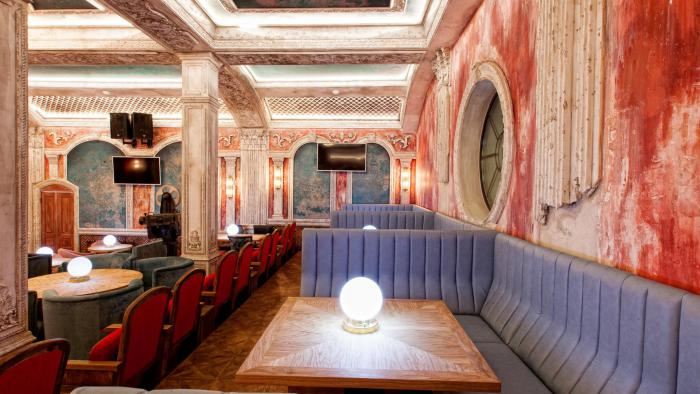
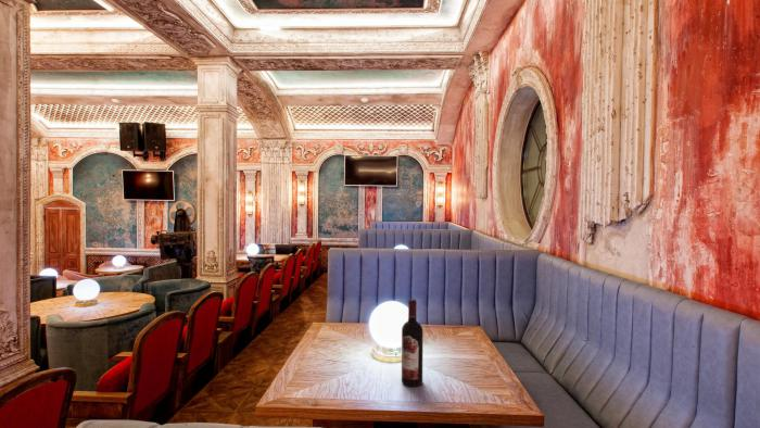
+ wine bottle [401,298,423,388]
